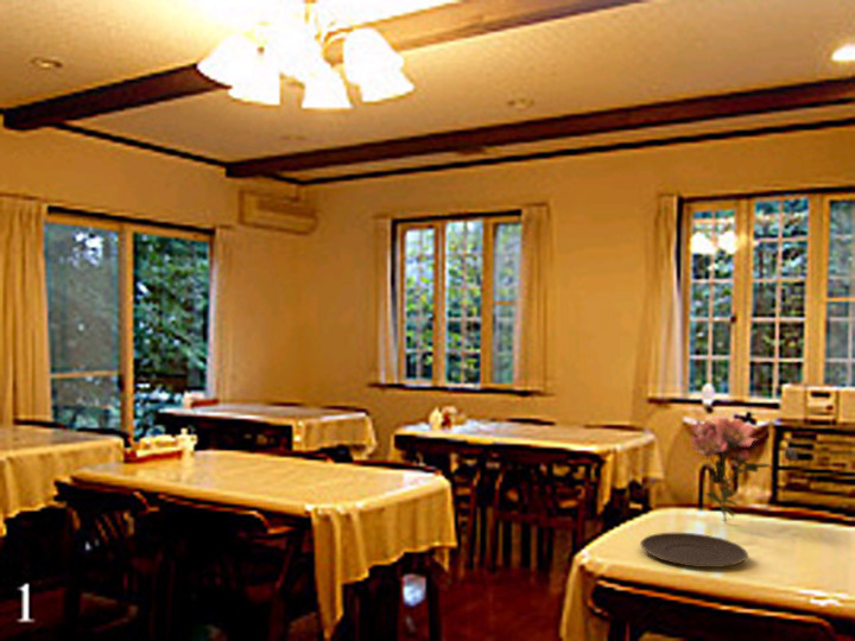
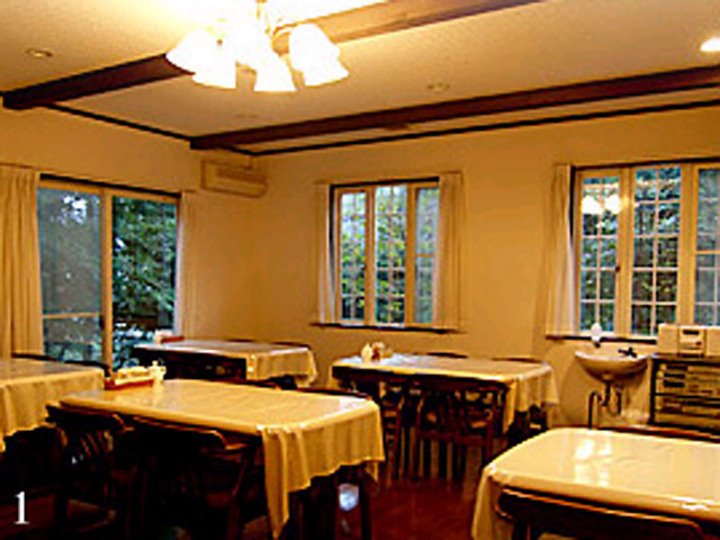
- plate [639,532,749,569]
- flower bouquet [690,417,798,523]
